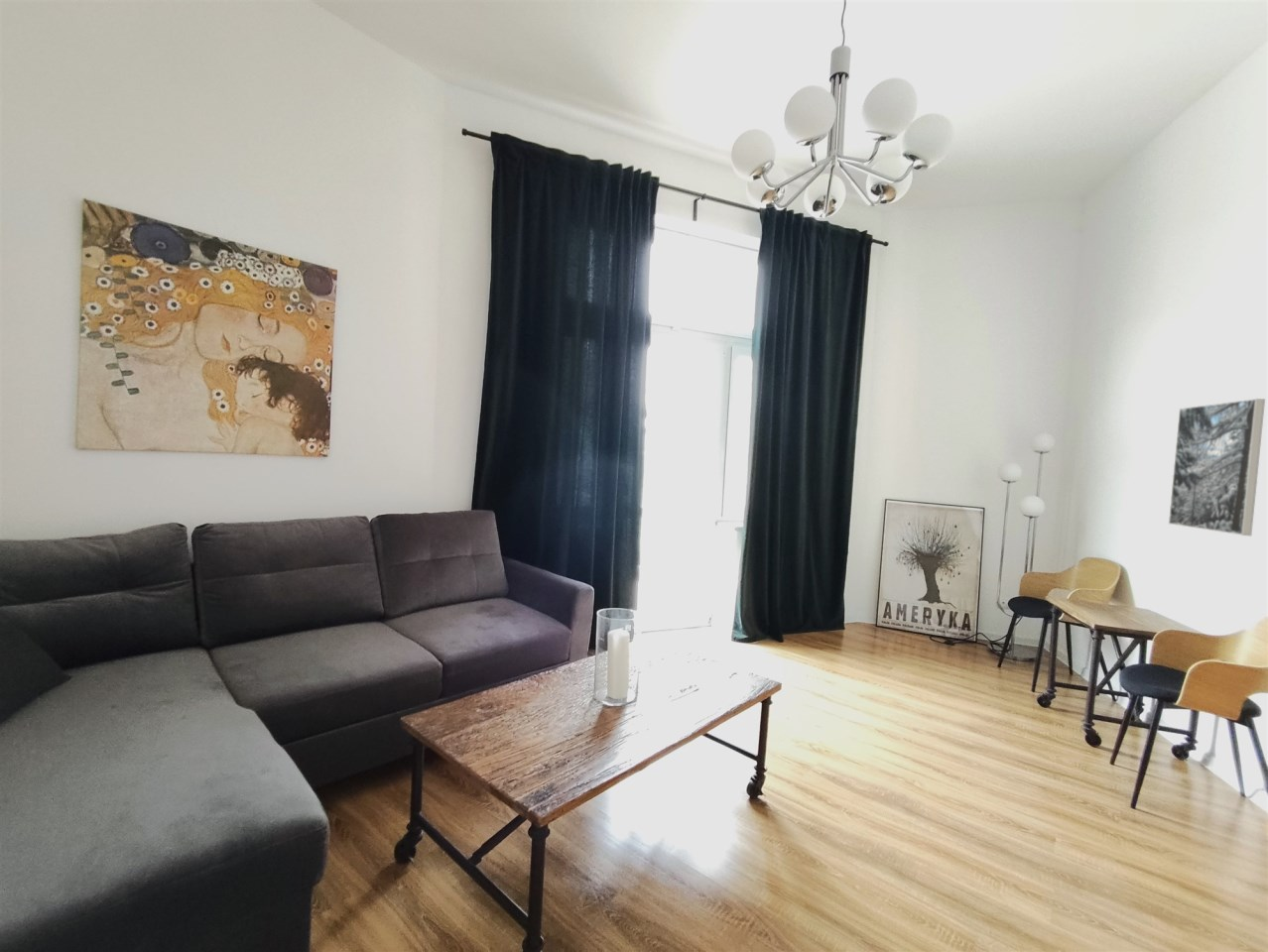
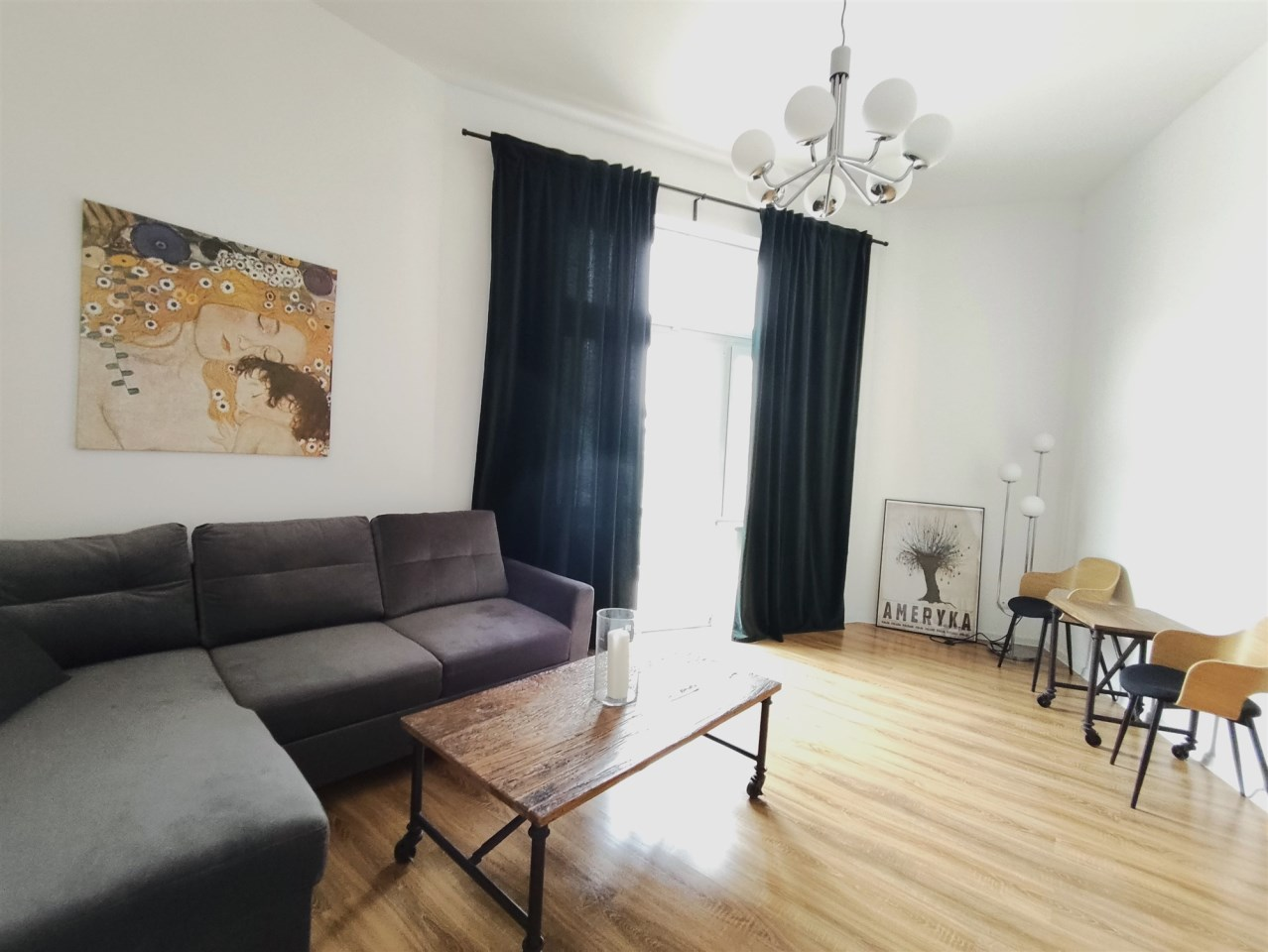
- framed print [1168,398,1266,536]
